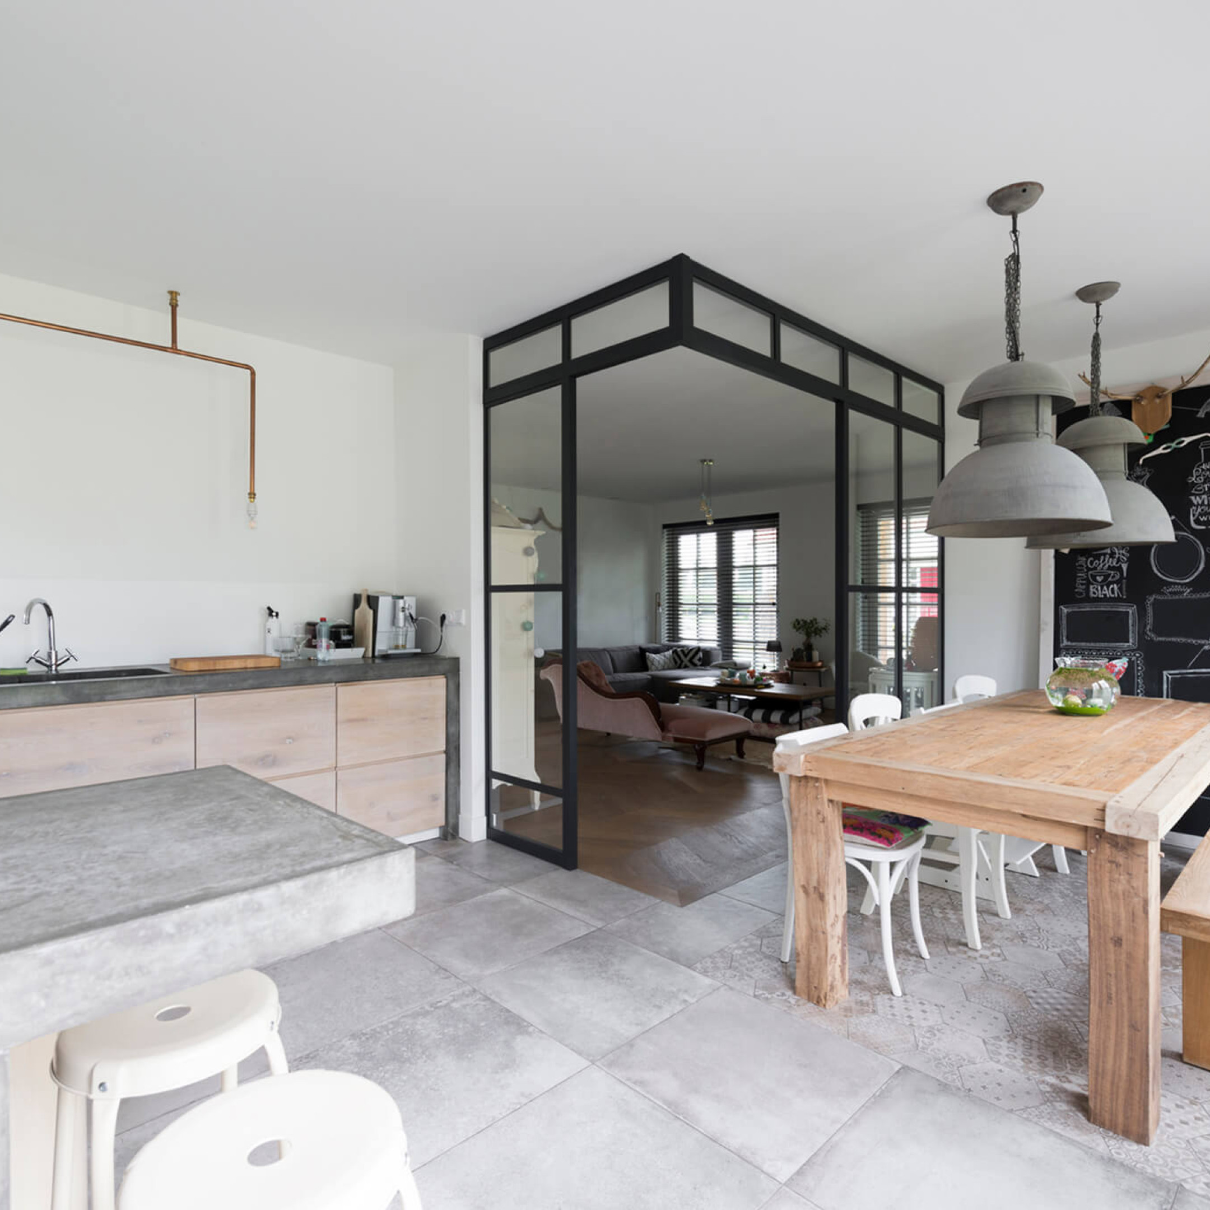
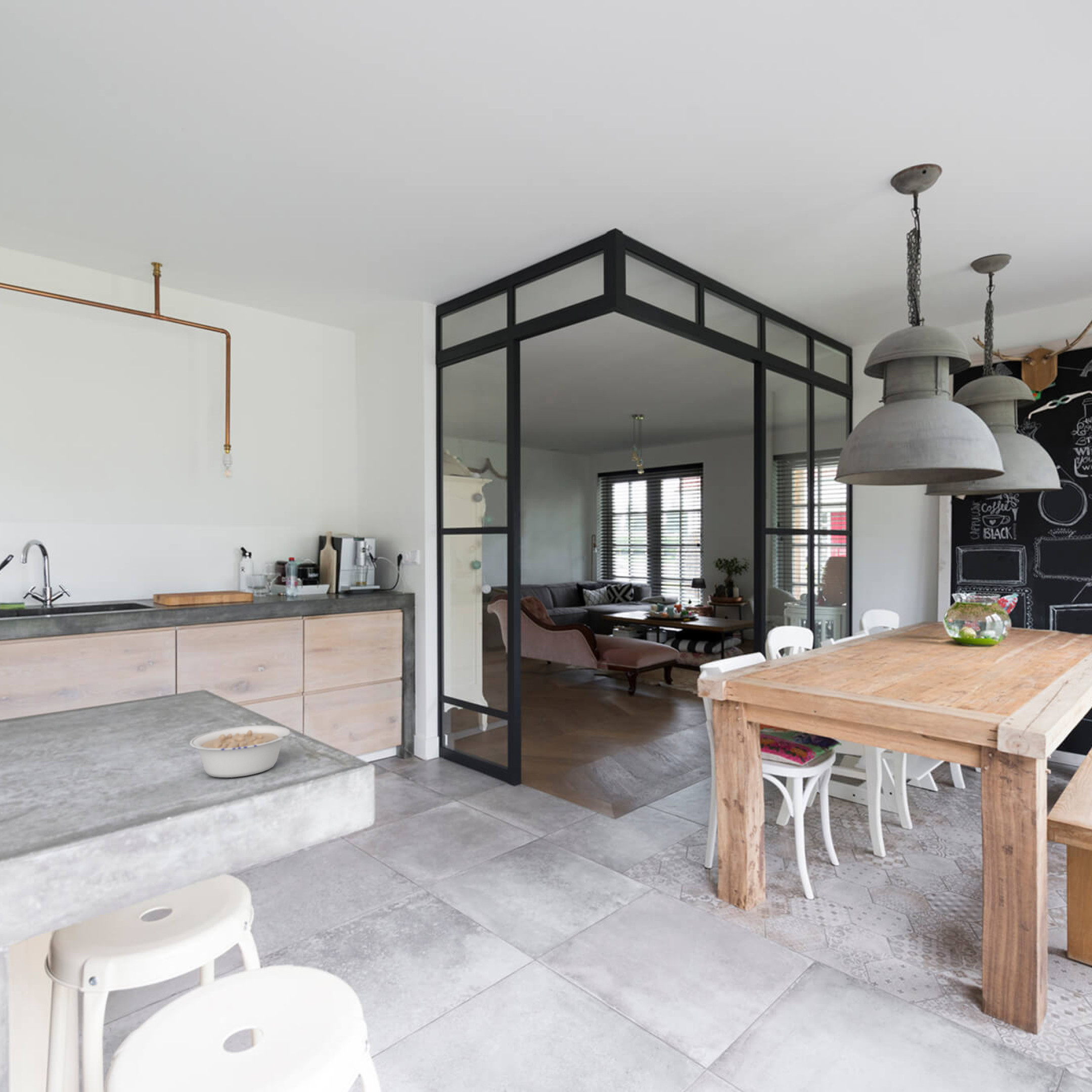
+ legume [189,725,304,778]
